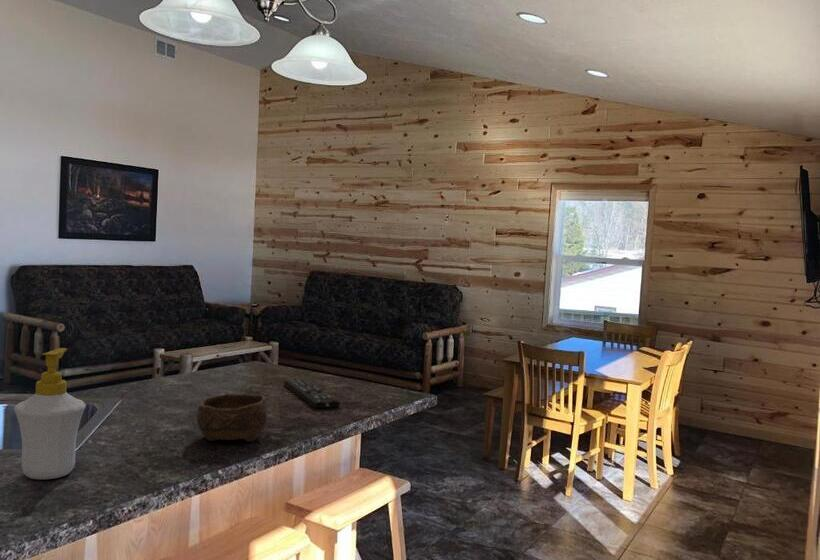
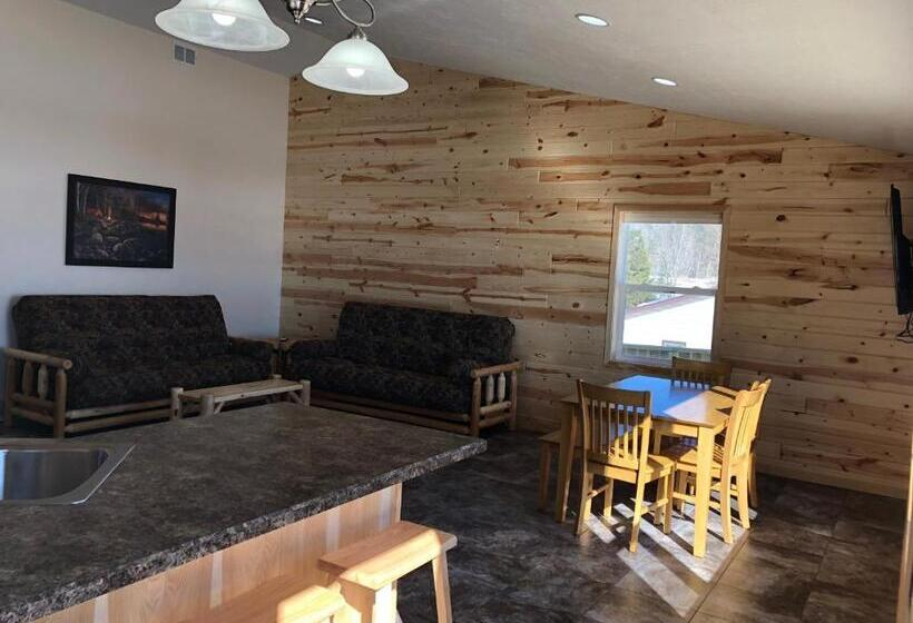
- soap bottle [13,347,87,480]
- bowl [196,393,268,443]
- remote control [283,378,341,409]
